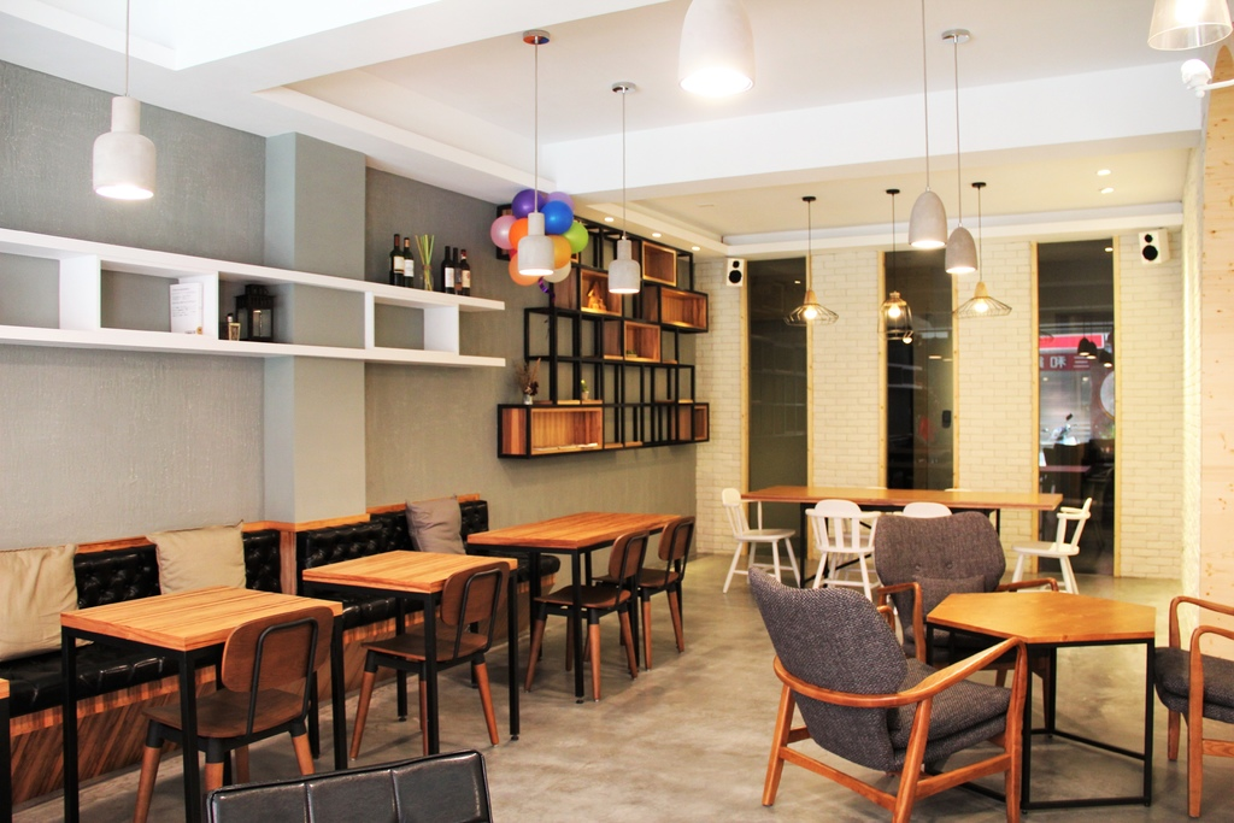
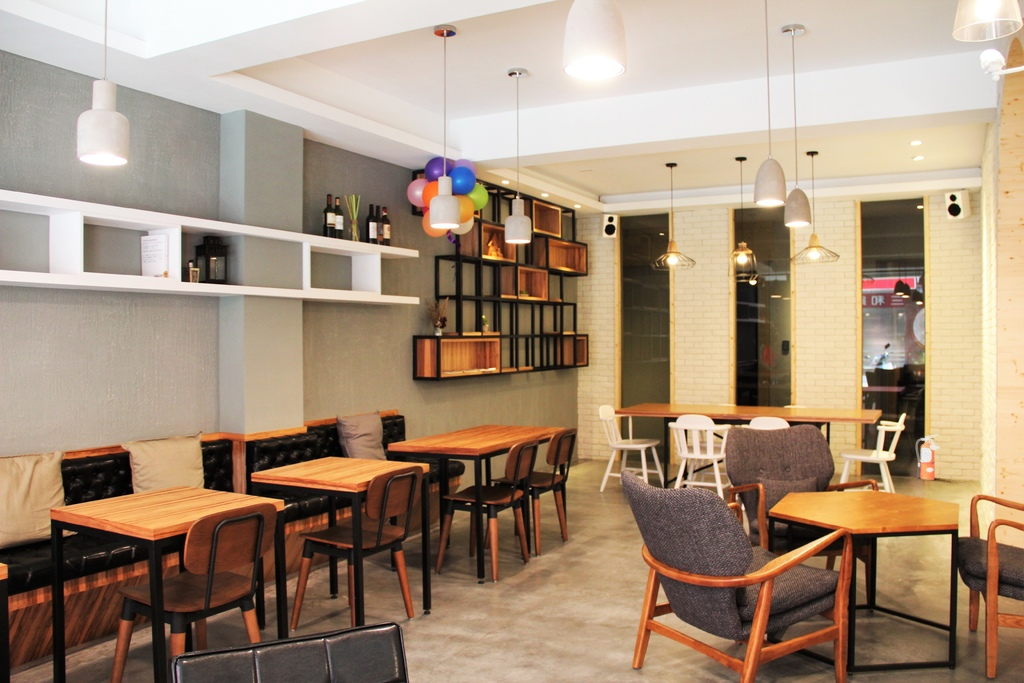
+ fire extinguisher [915,433,941,481]
